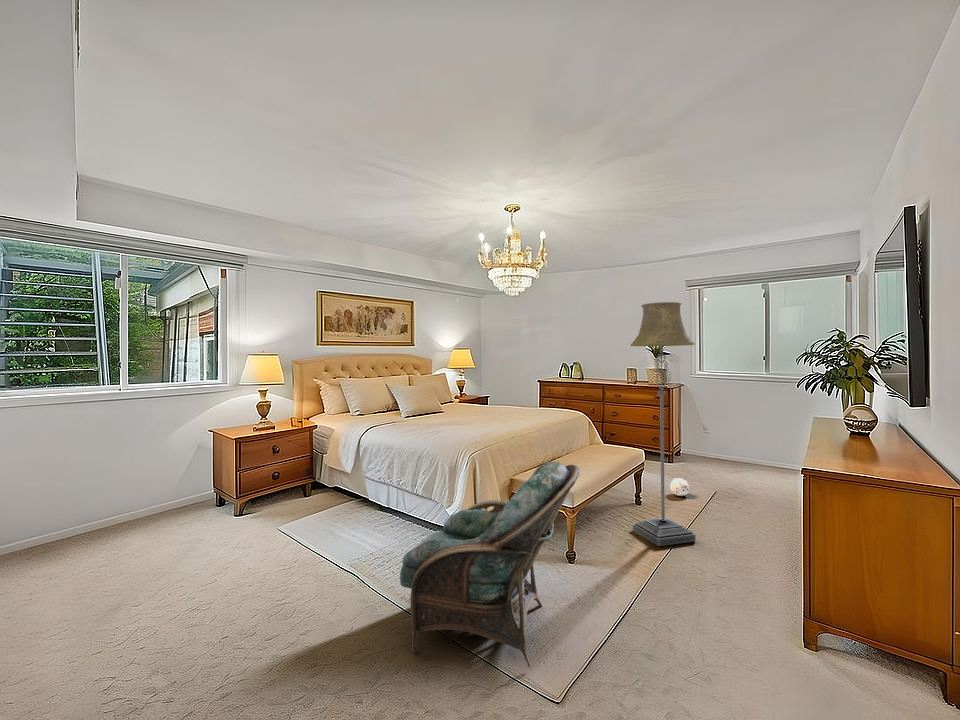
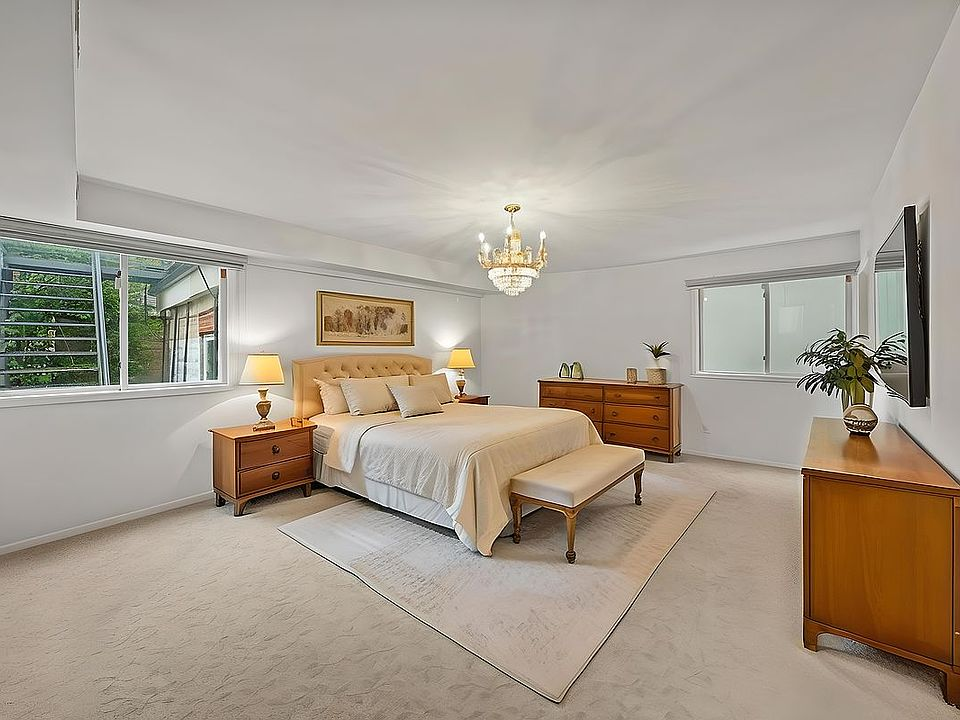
- armchair [399,461,580,668]
- decorative ball [669,477,690,497]
- floor lamp [630,301,697,547]
